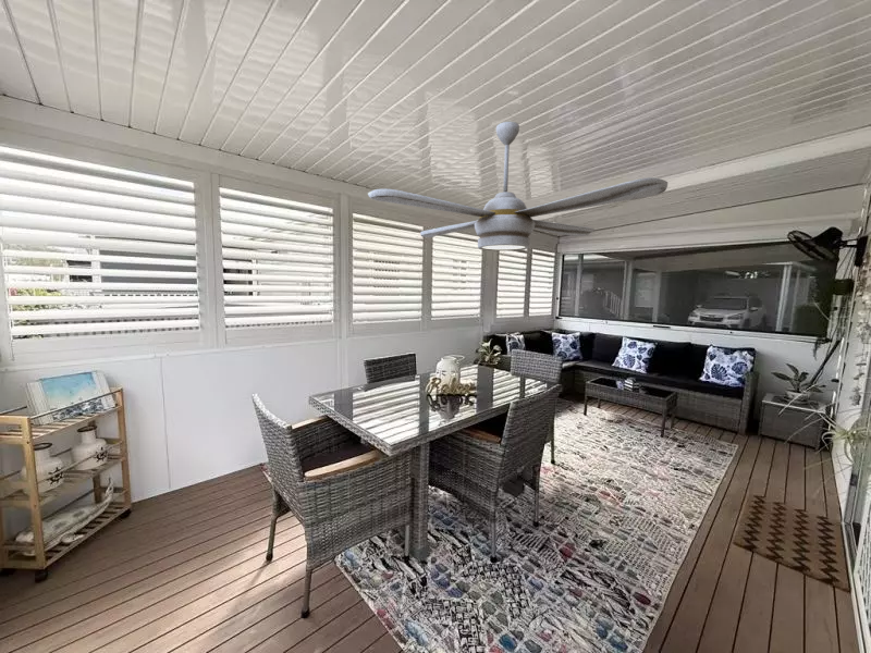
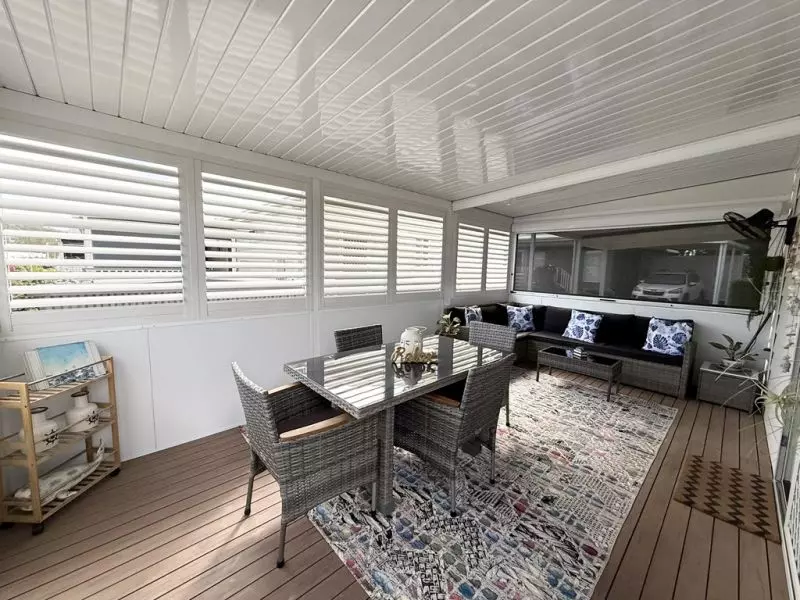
- ceiling fan [367,121,668,251]
